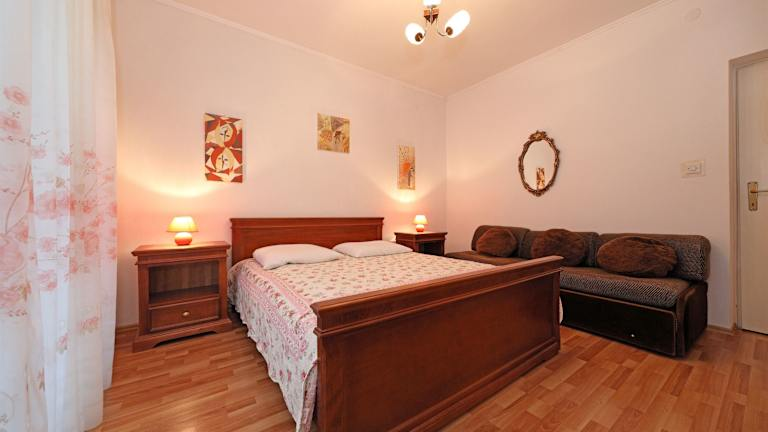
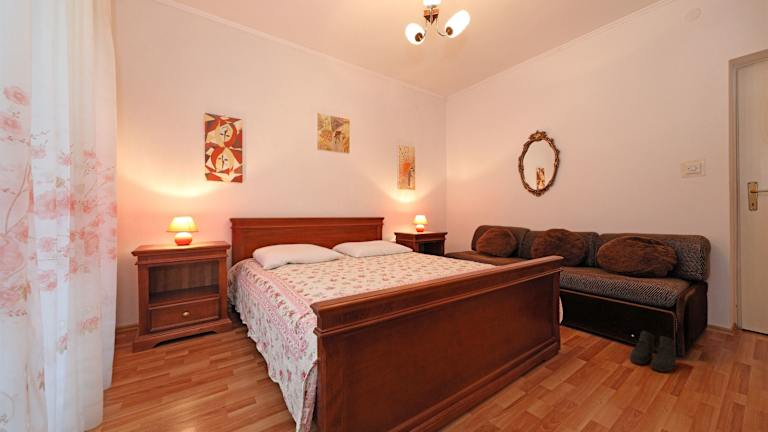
+ boots [629,330,677,373]
